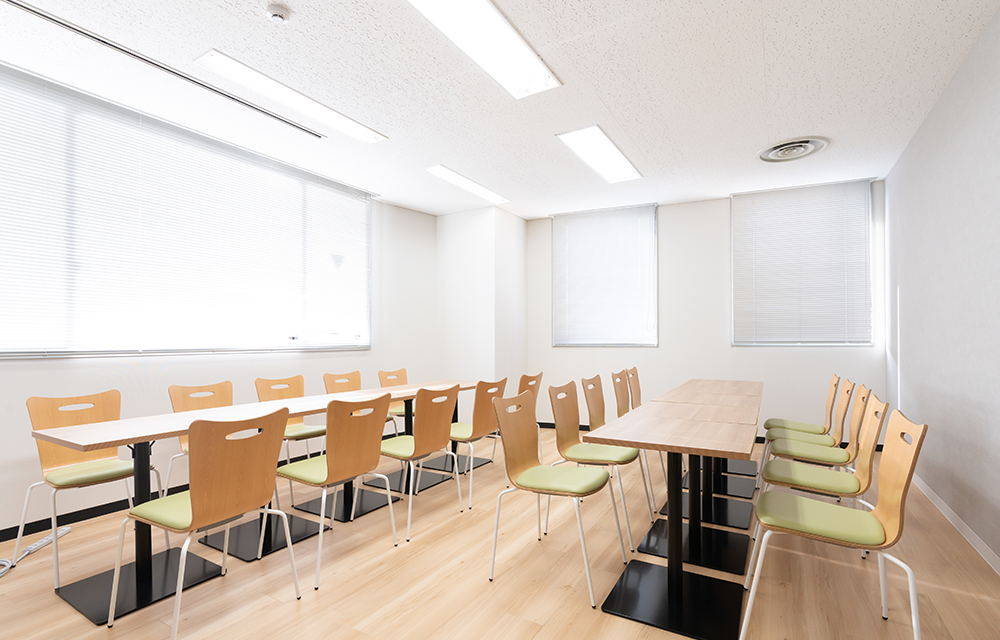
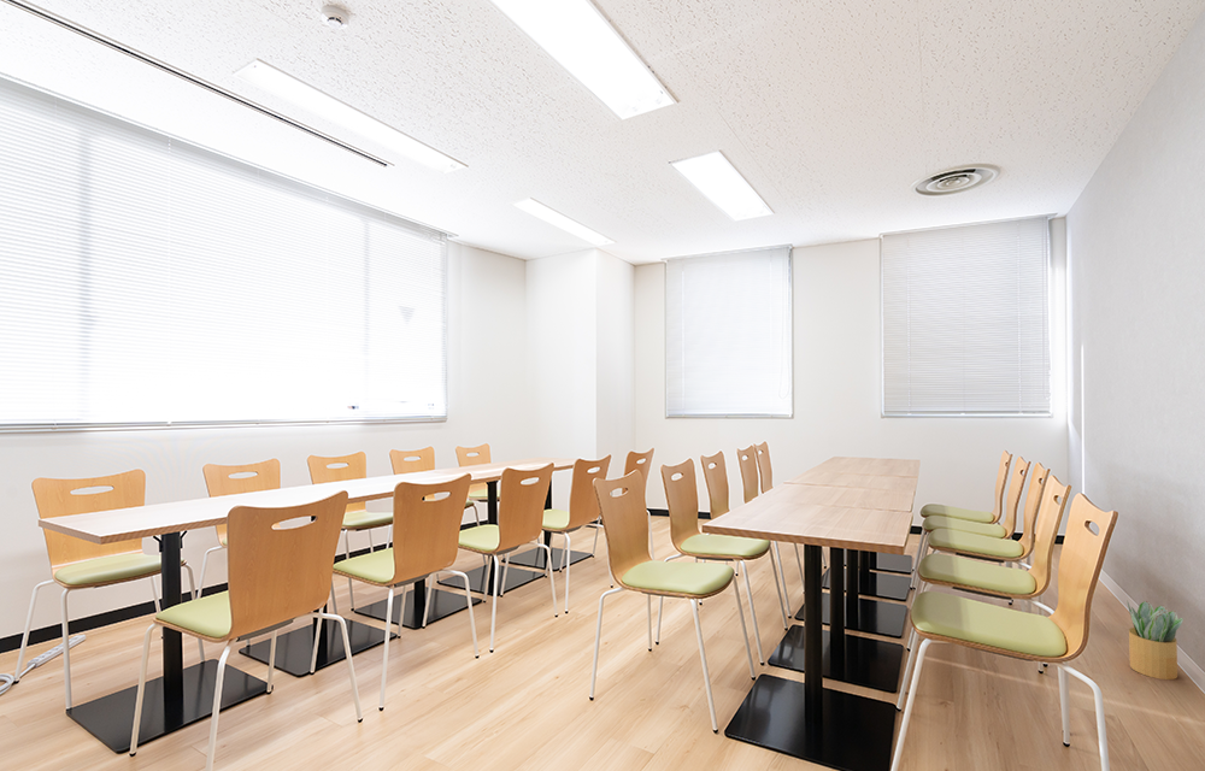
+ potted plant [1125,600,1185,681]
